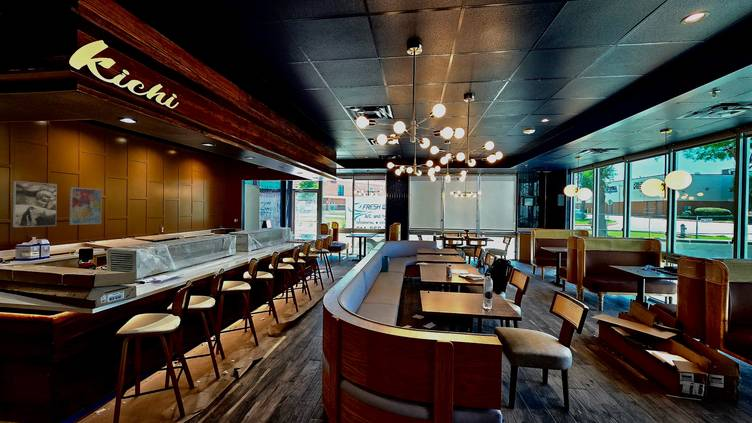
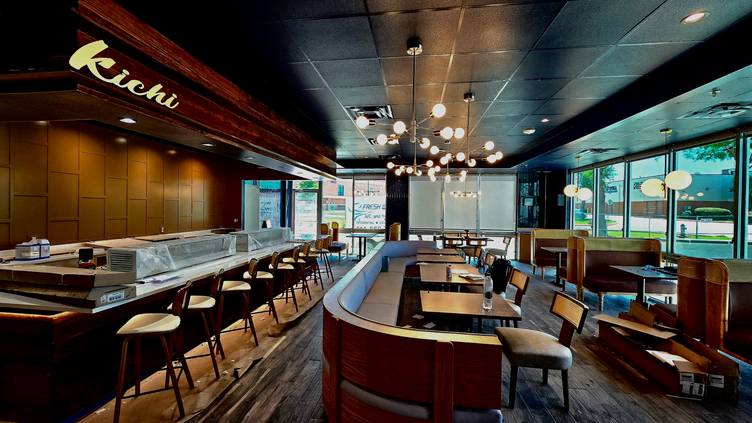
- wall art [69,186,103,226]
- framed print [12,180,58,228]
